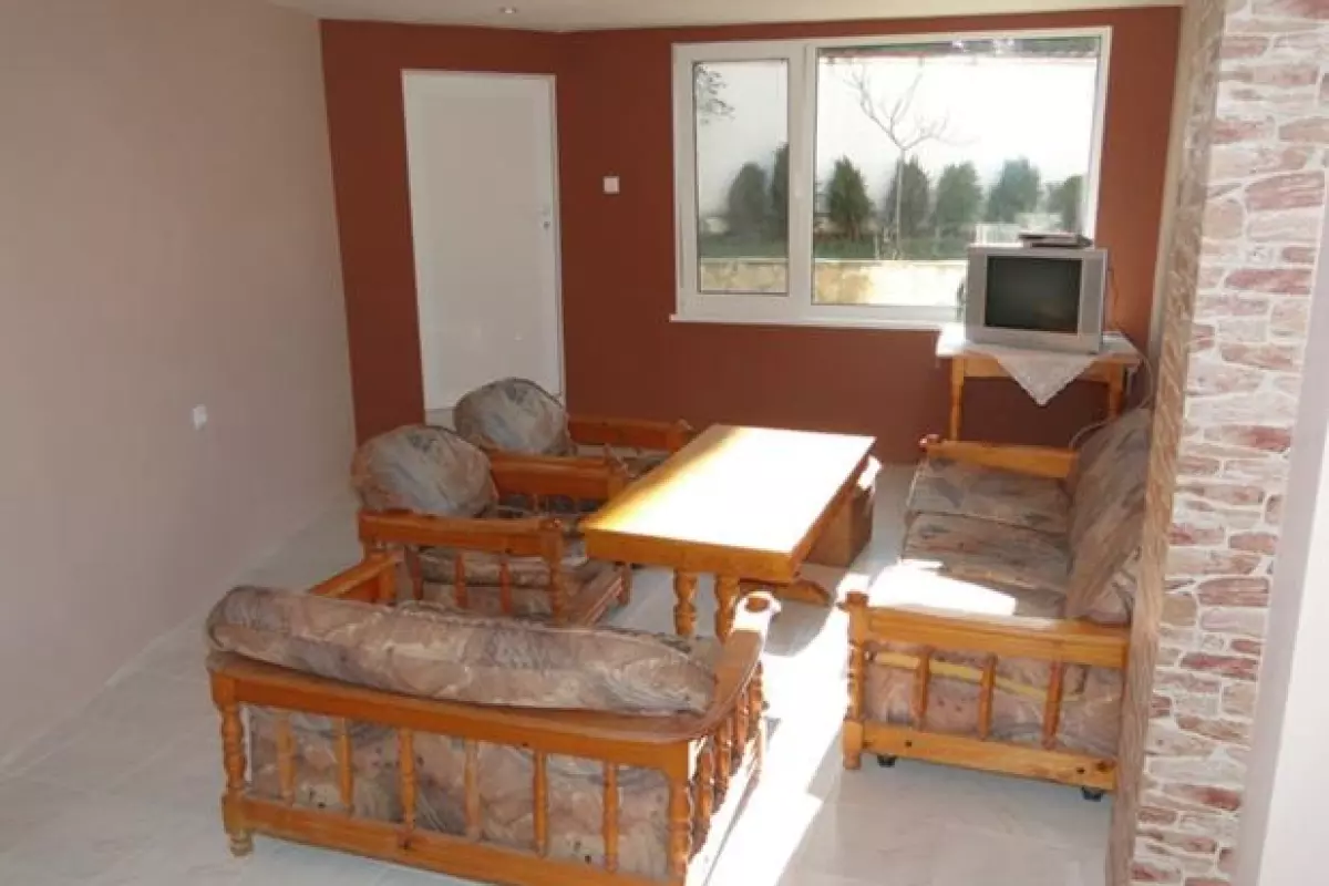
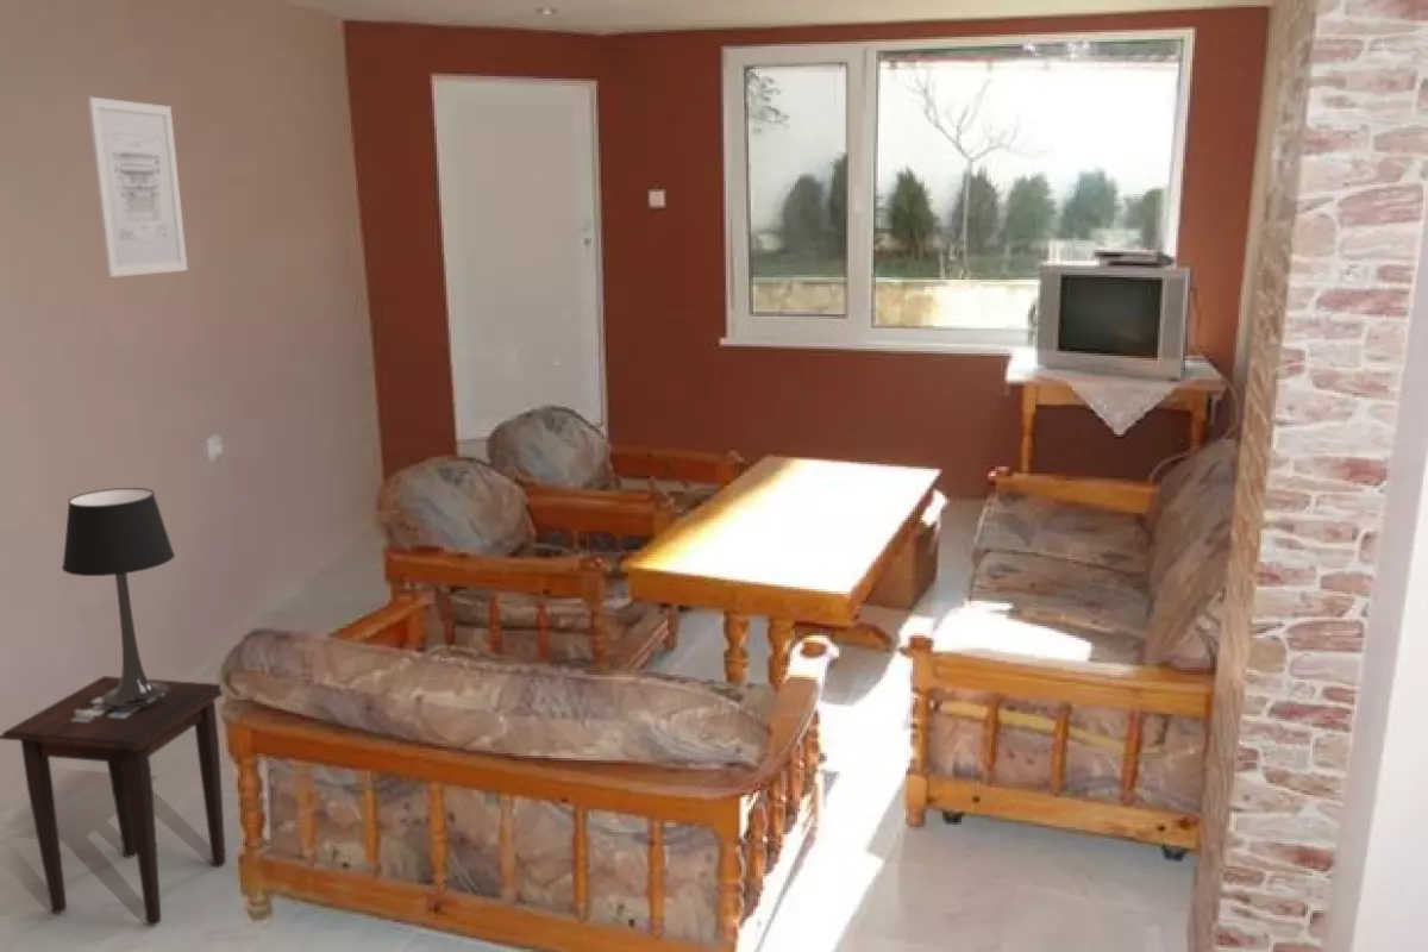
+ wall art [86,95,188,278]
+ table lamp [61,487,176,708]
+ side table [0,675,227,927]
